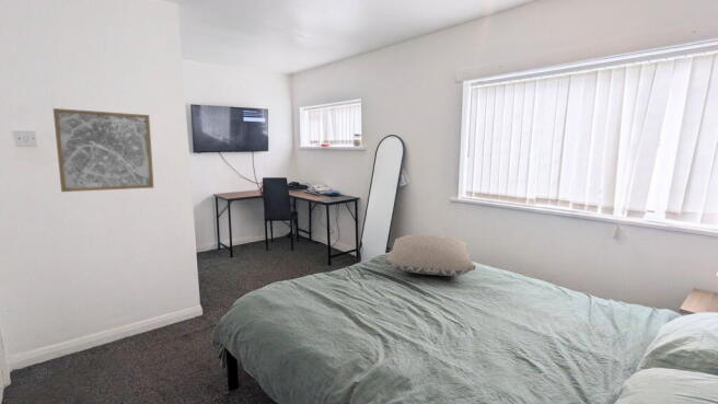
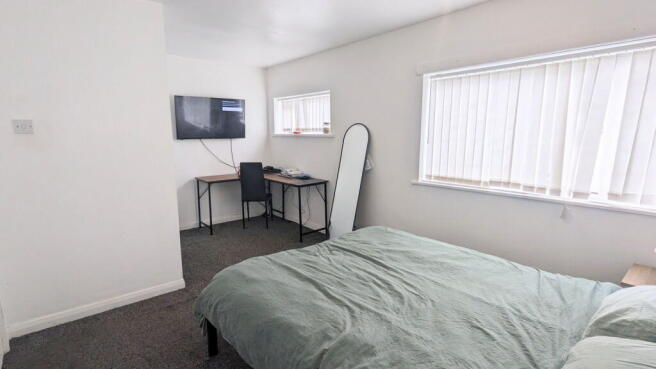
- pillow [385,234,476,277]
- wall art [53,107,154,193]
